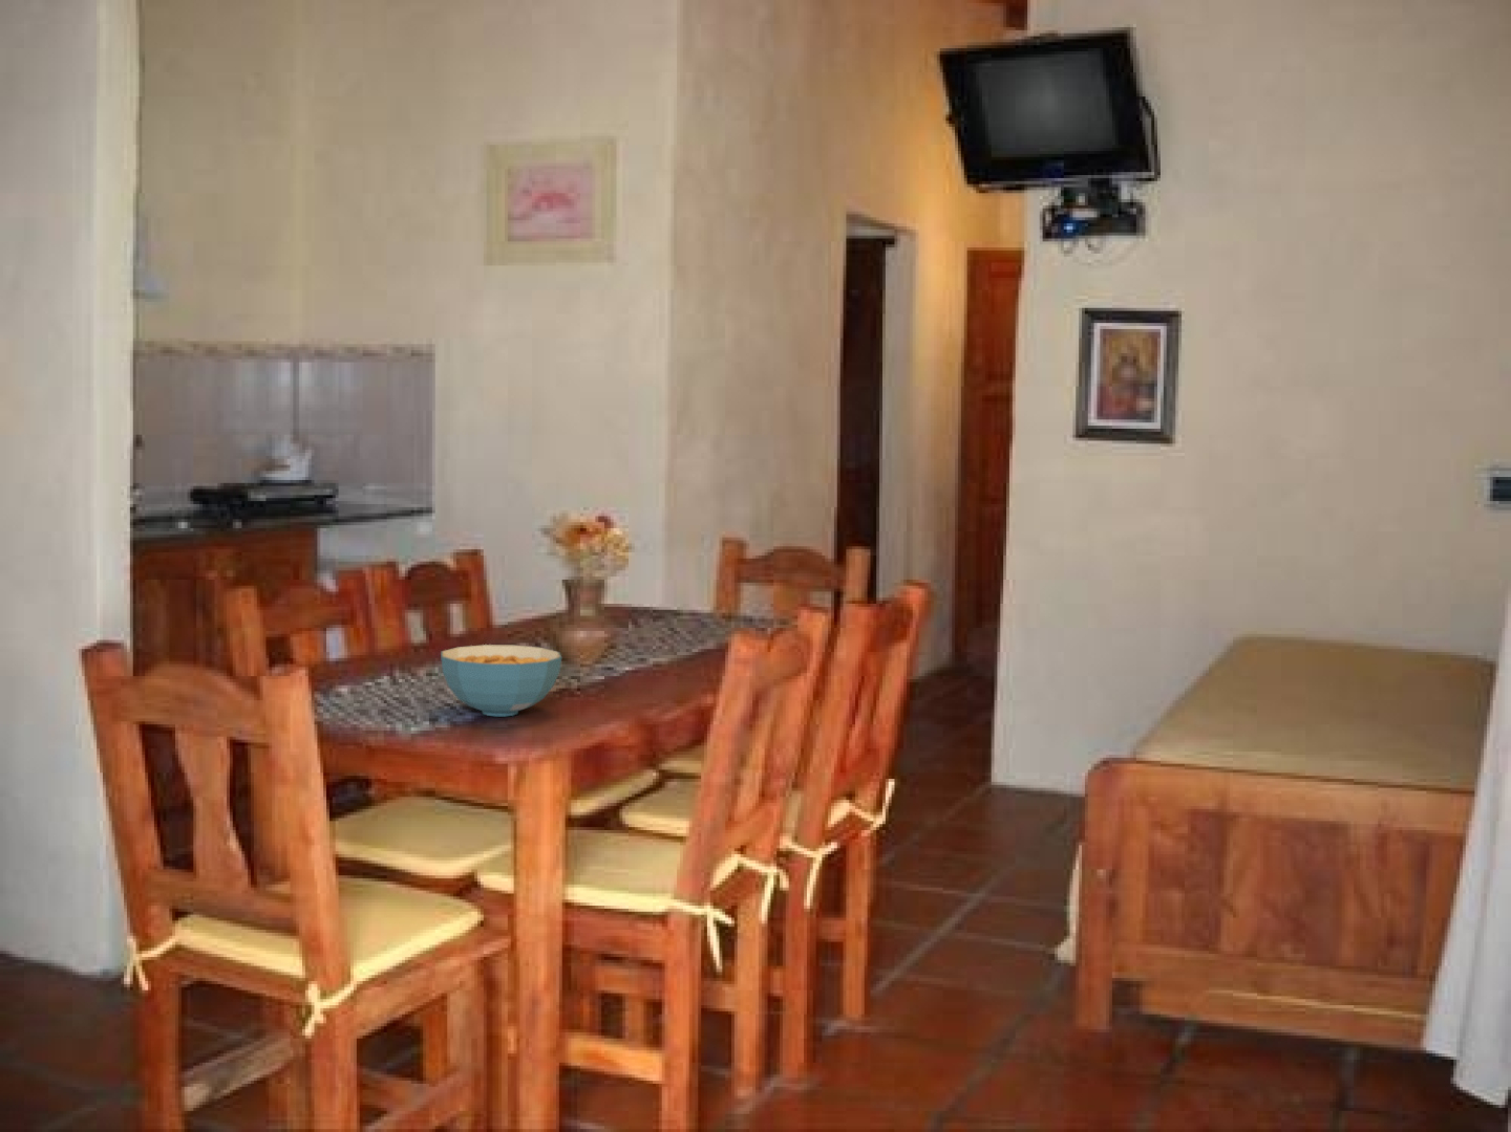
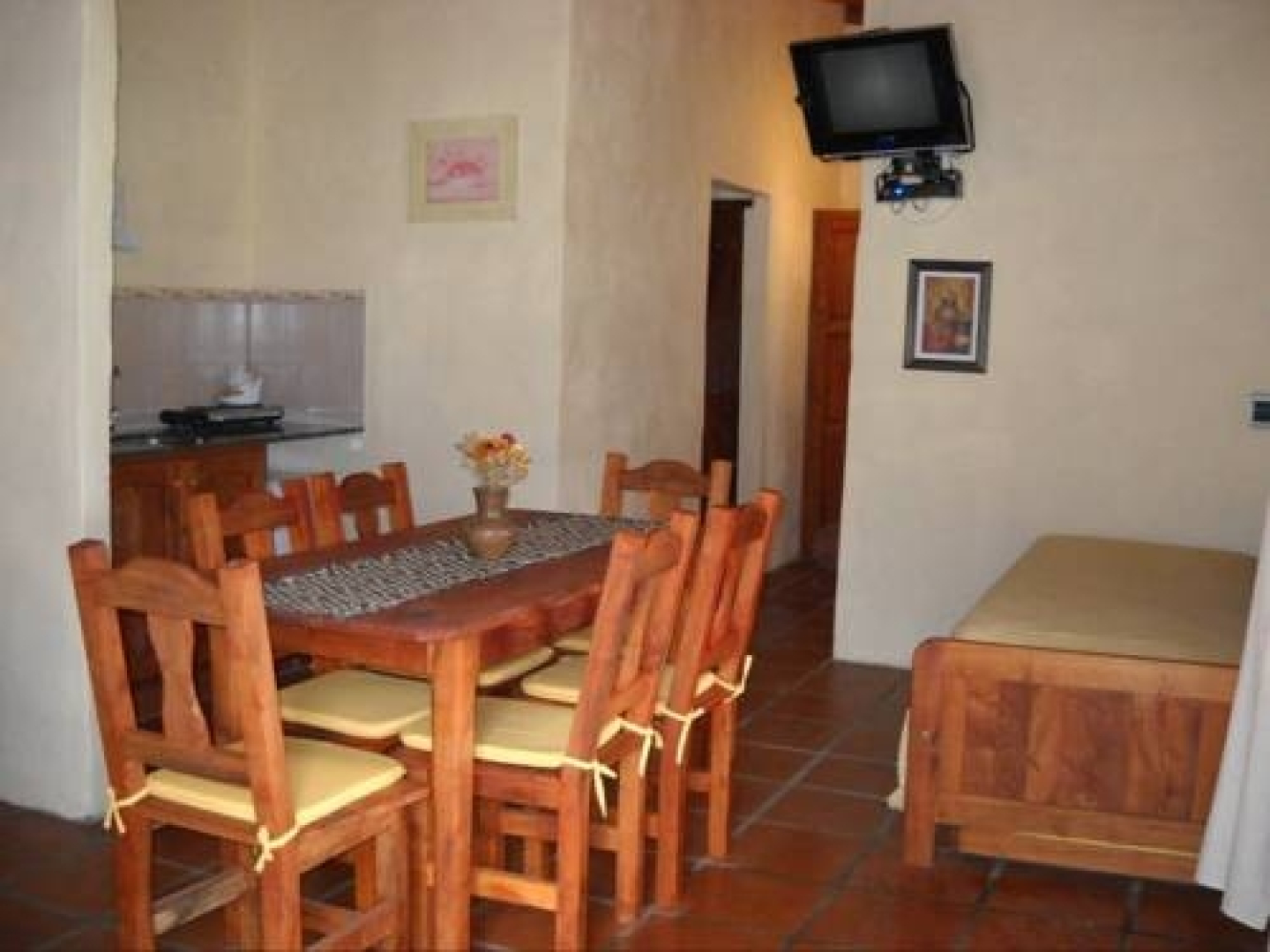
- cereal bowl [440,643,563,717]
